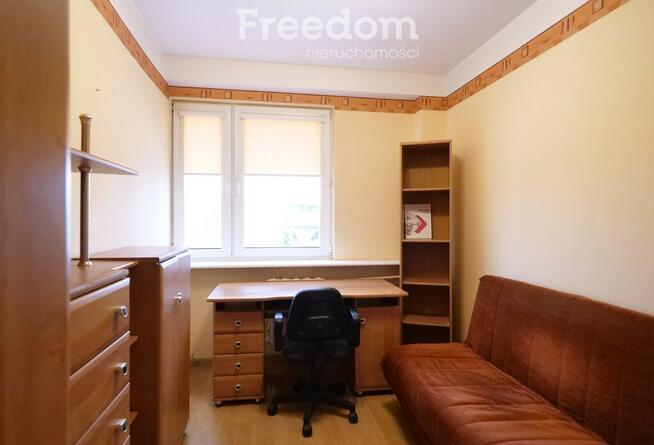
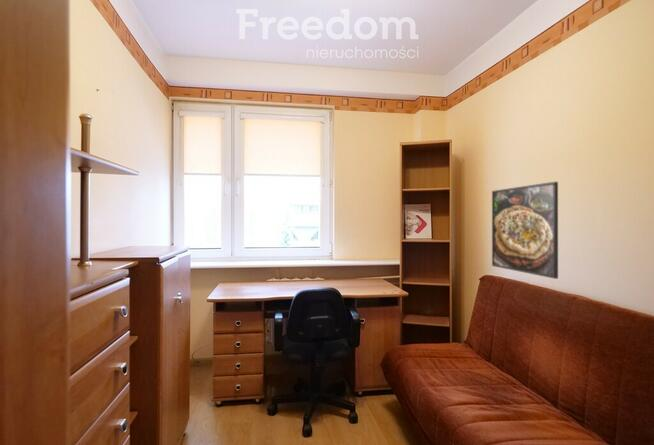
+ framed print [491,181,559,280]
